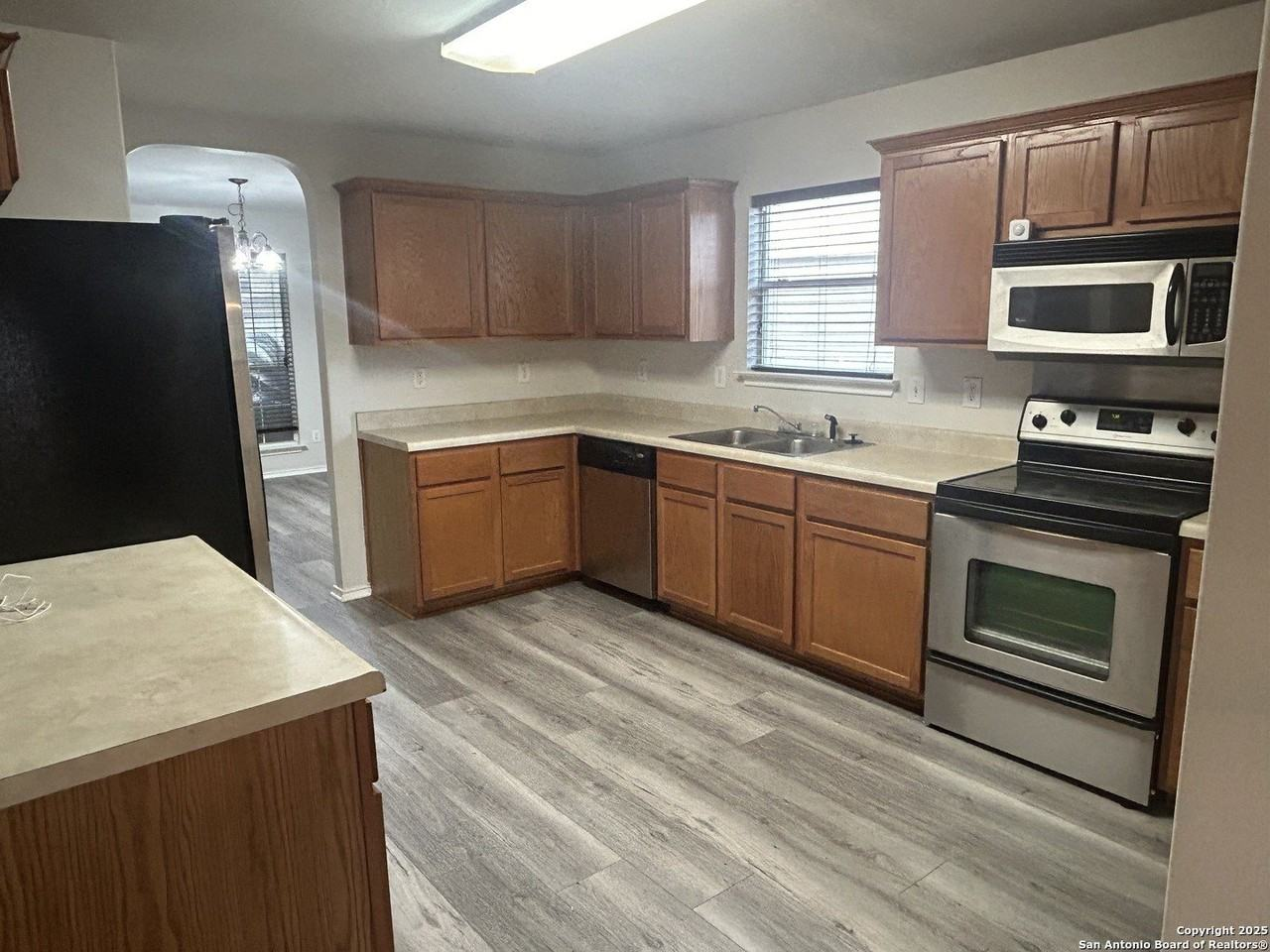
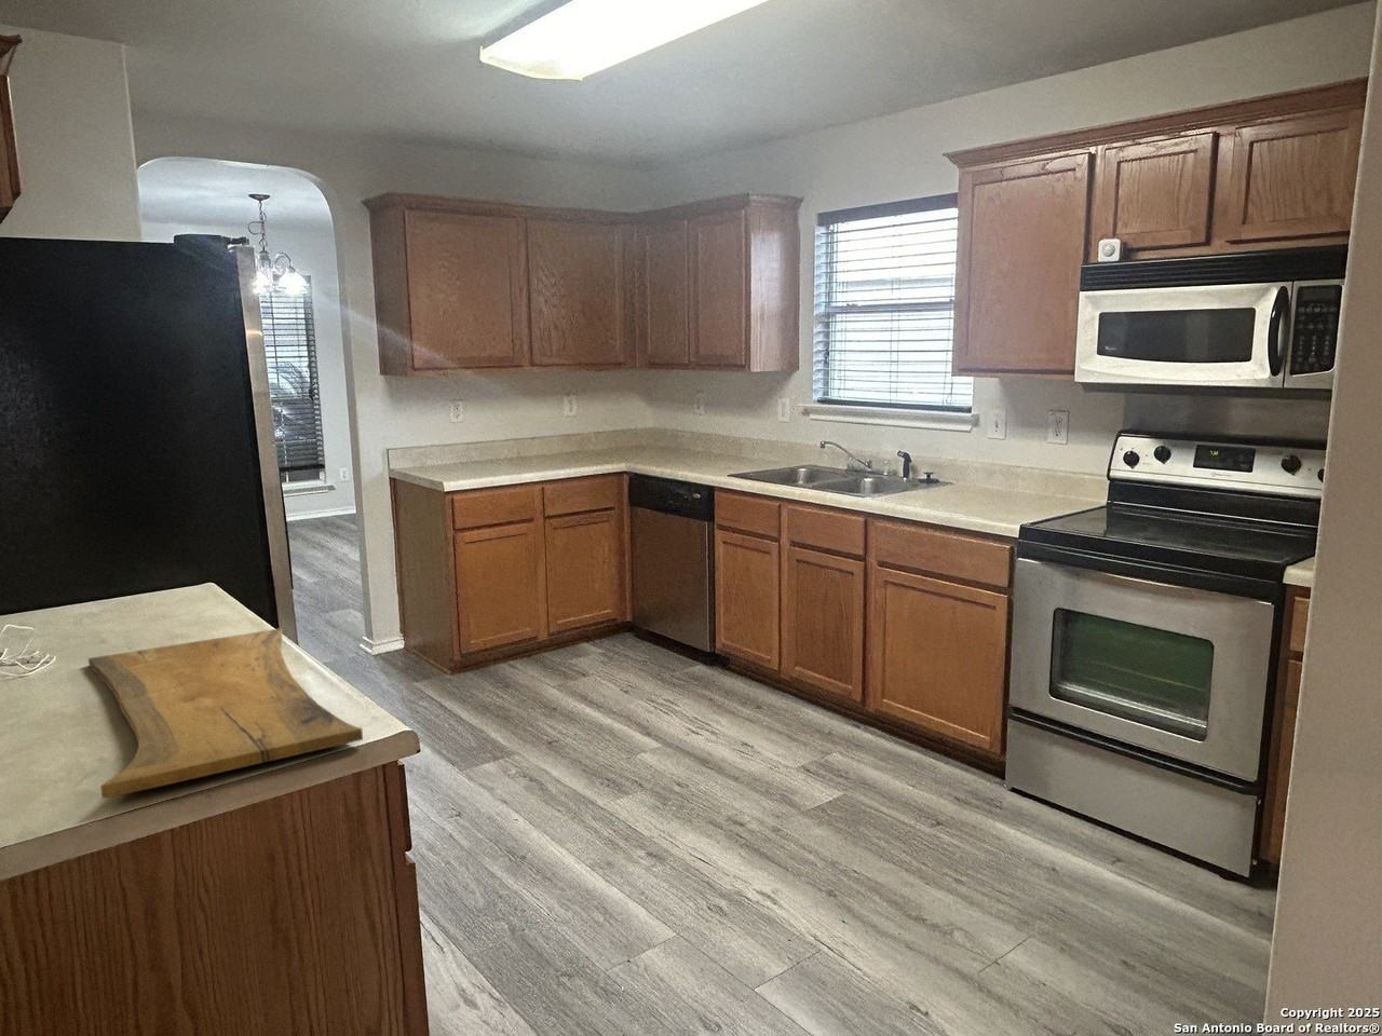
+ cutting board [87,627,363,800]
